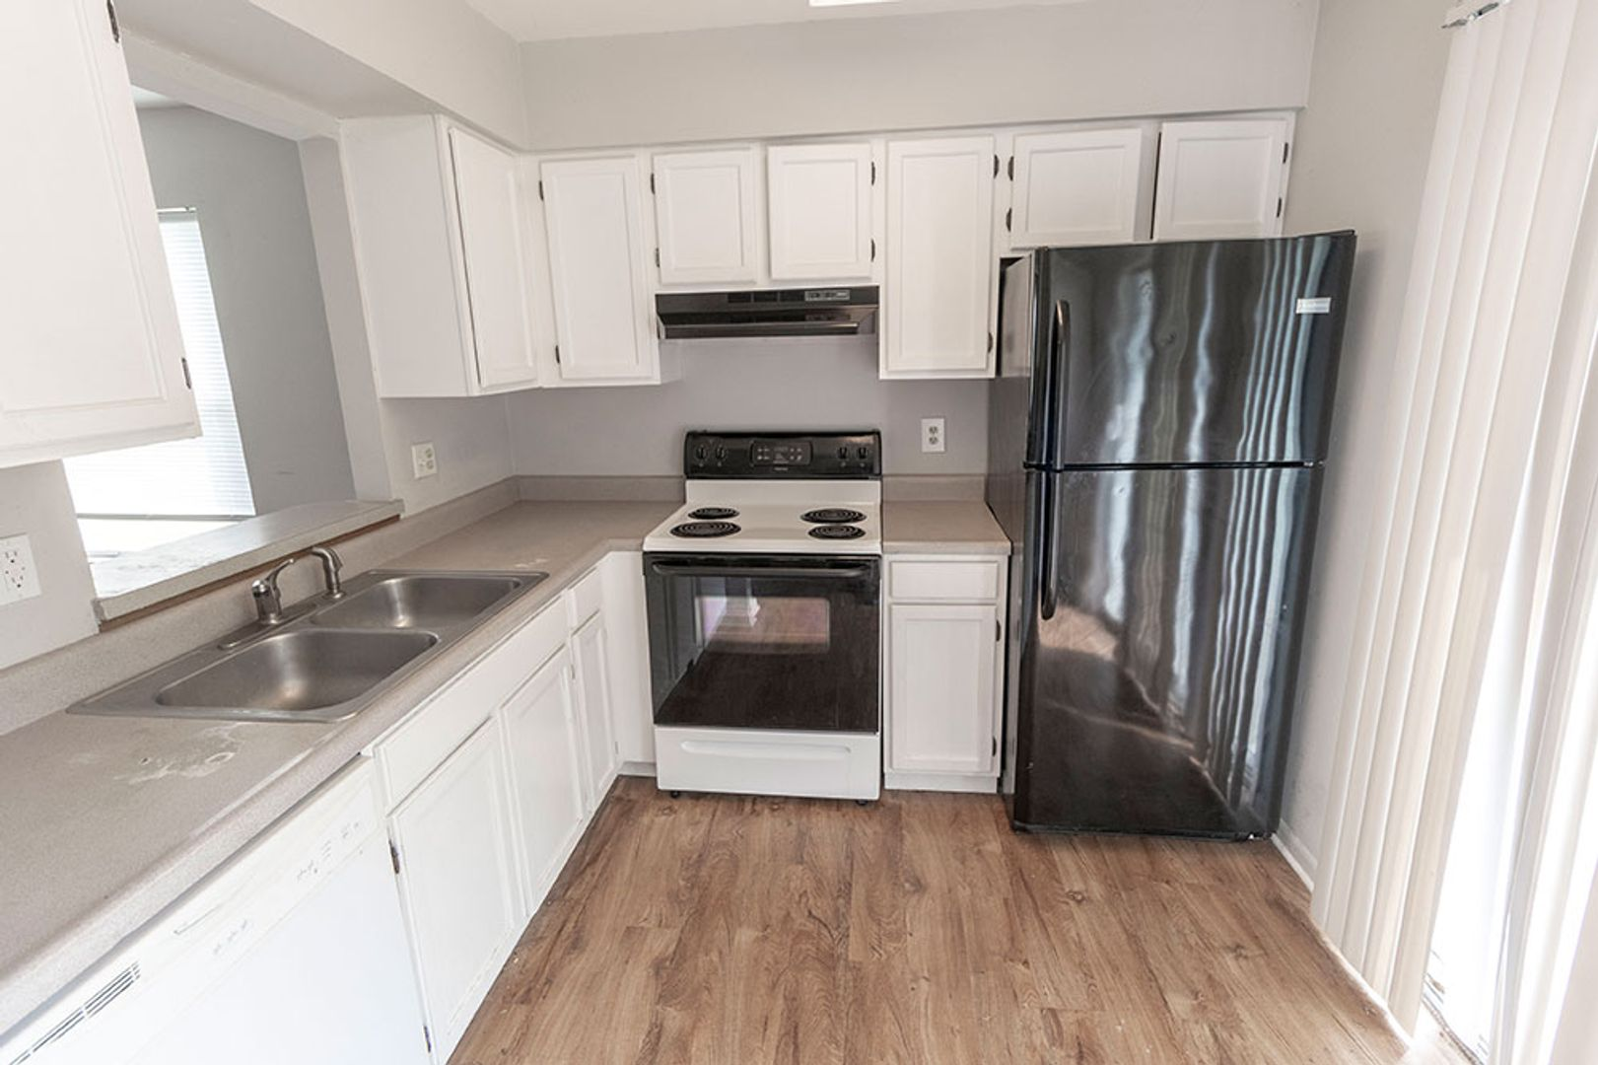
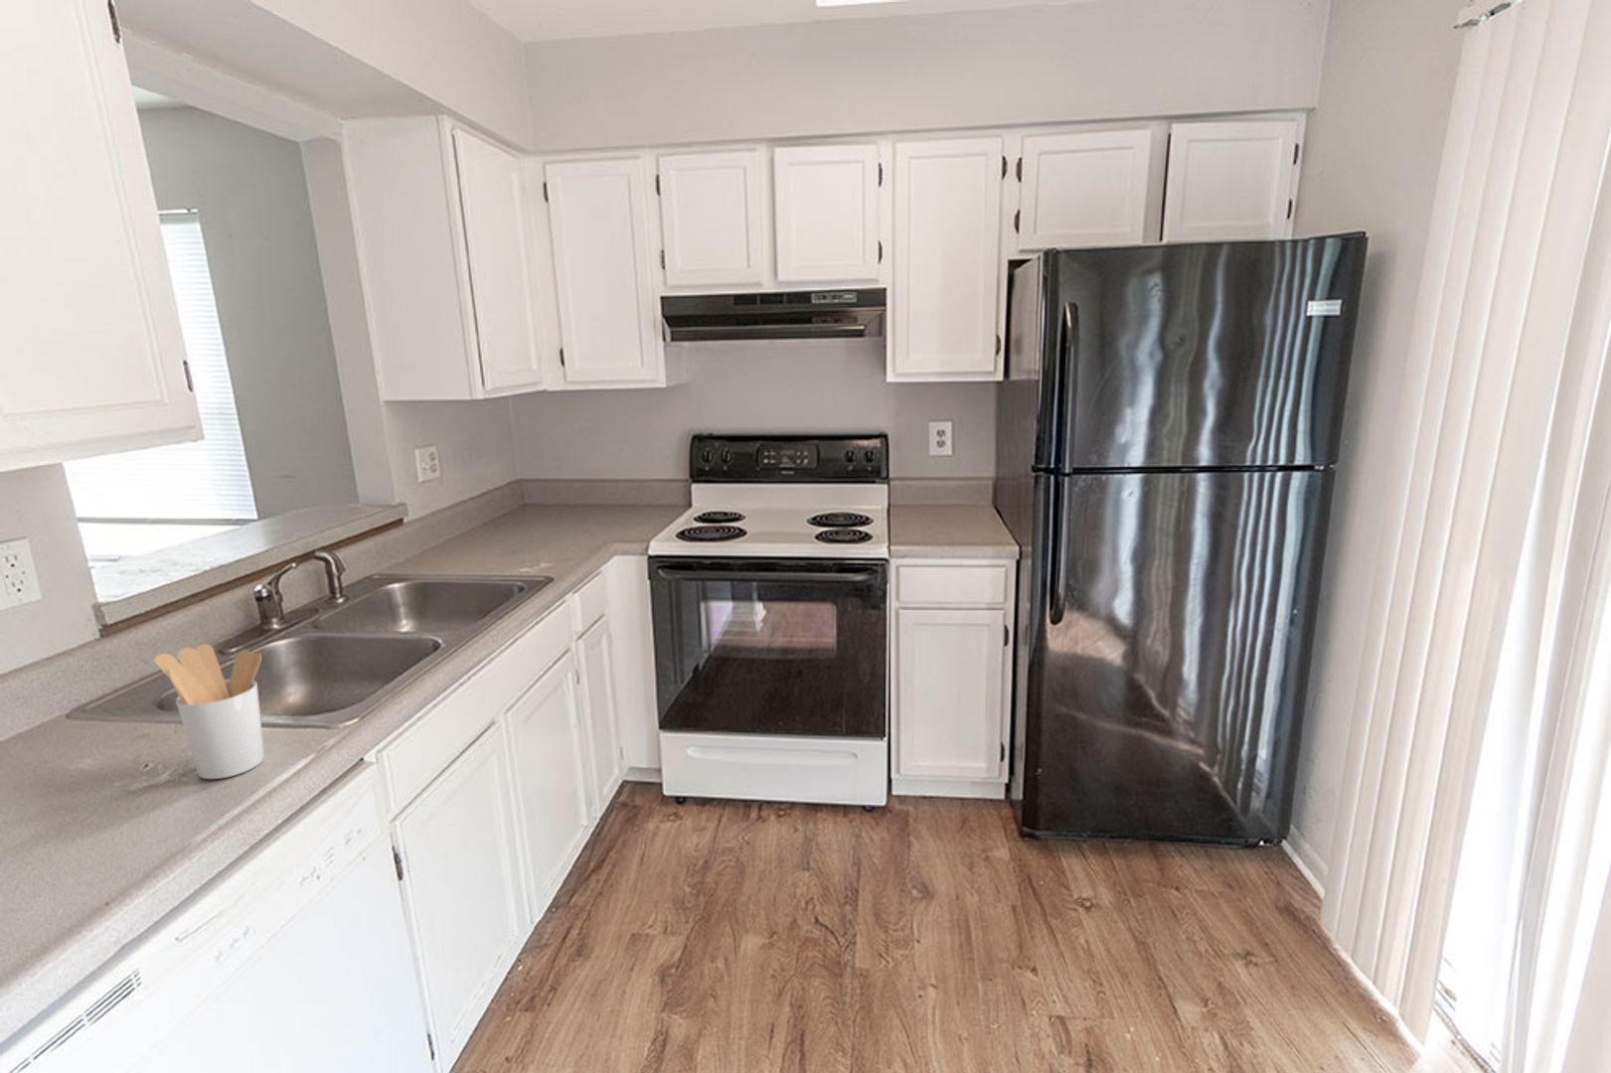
+ utensil holder [153,643,266,780]
